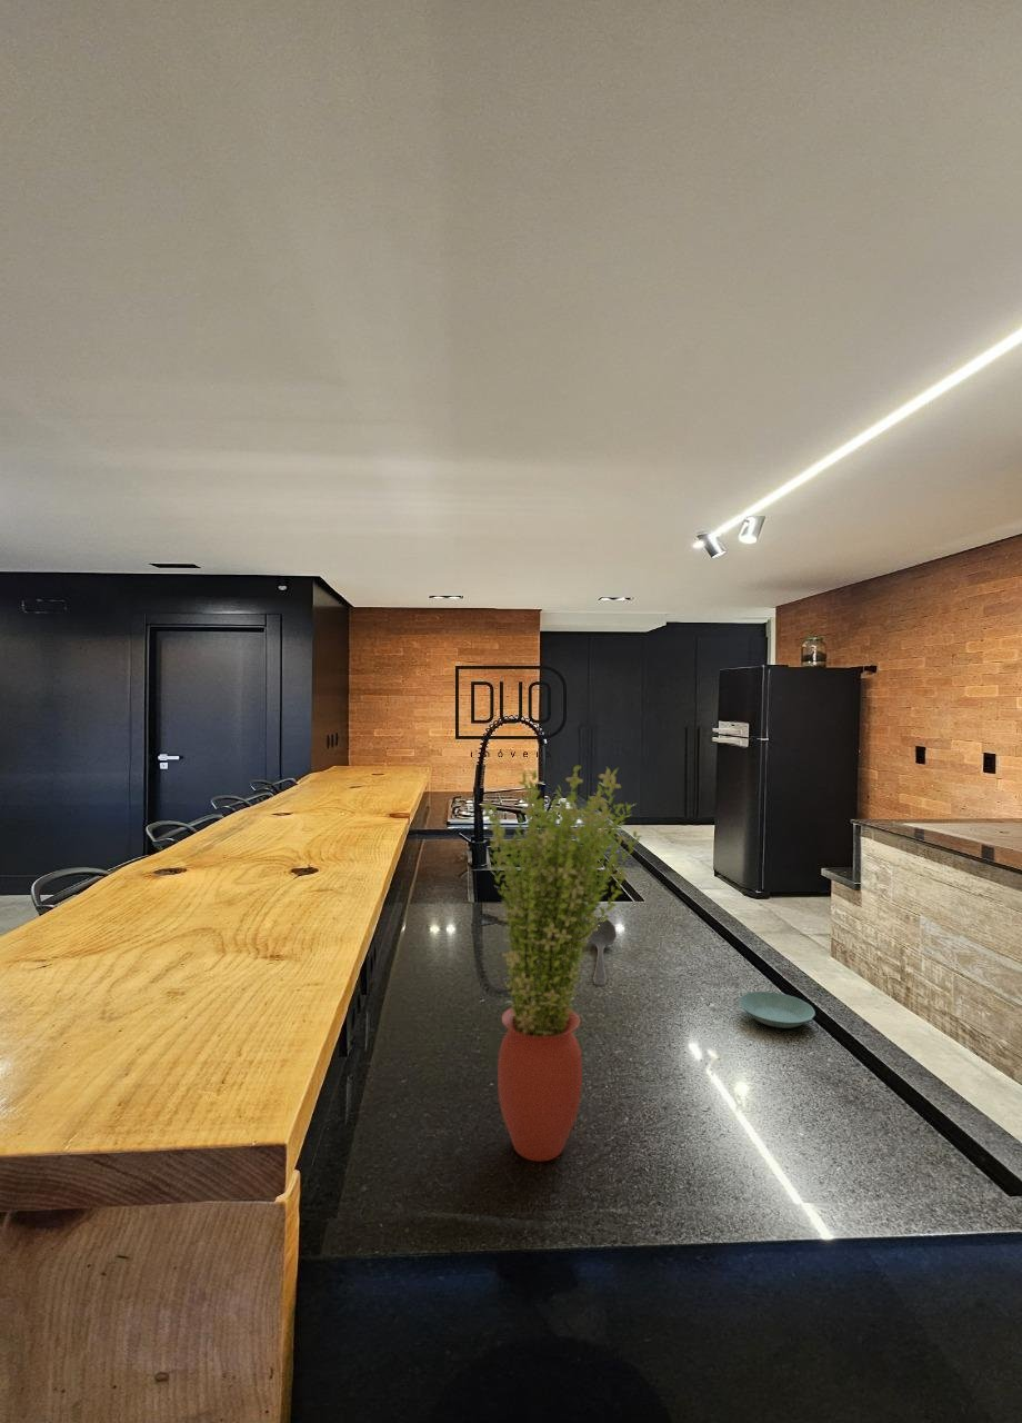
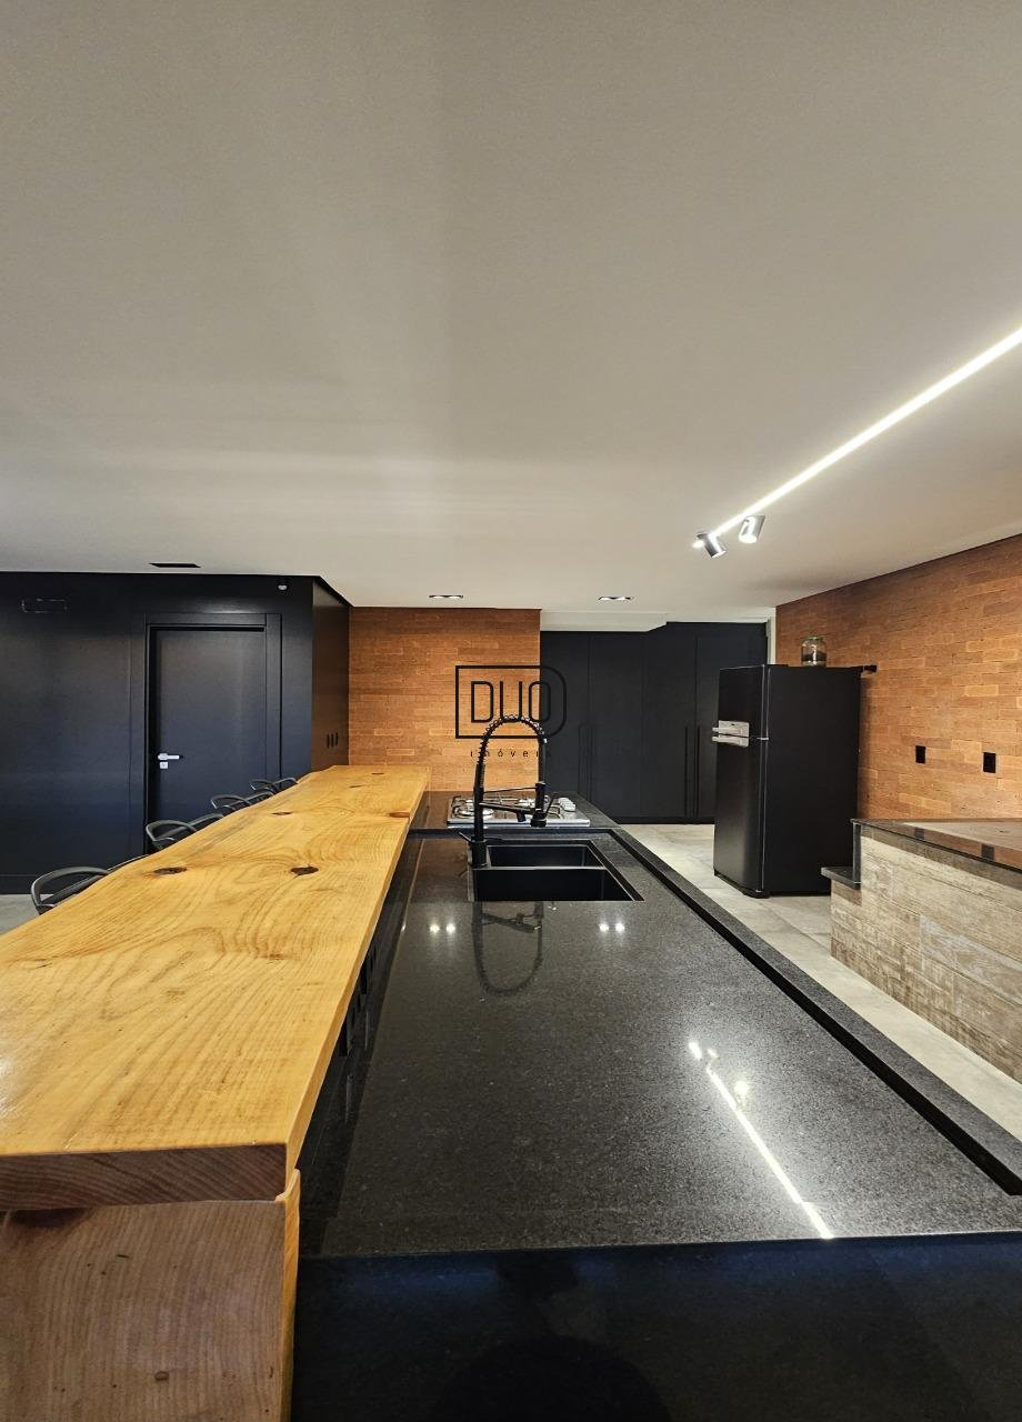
- potted plant [480,765,643,1163]
- saucer [738,991,816,1029]
- stirrer [587,916,618,987]
